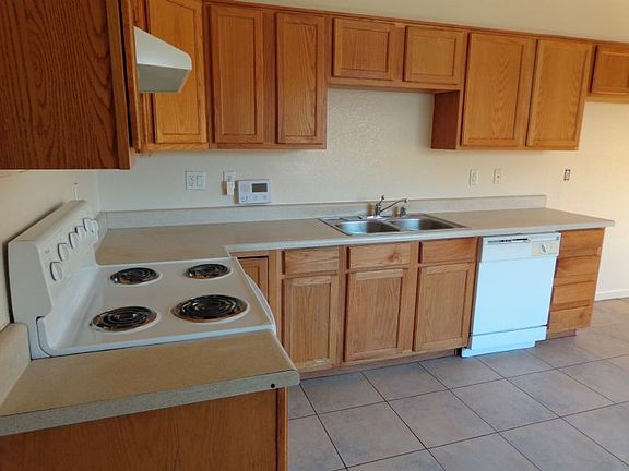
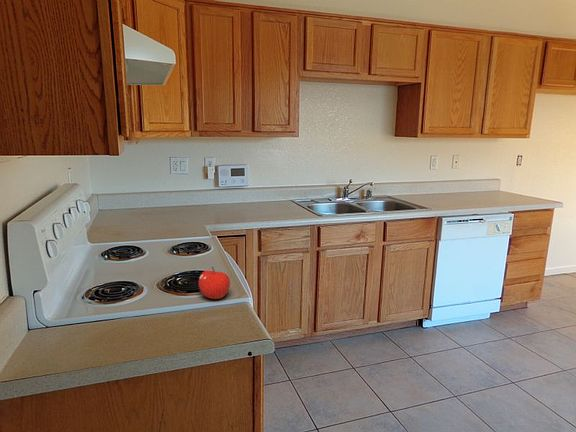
+ fruit [198,266,231,300]
